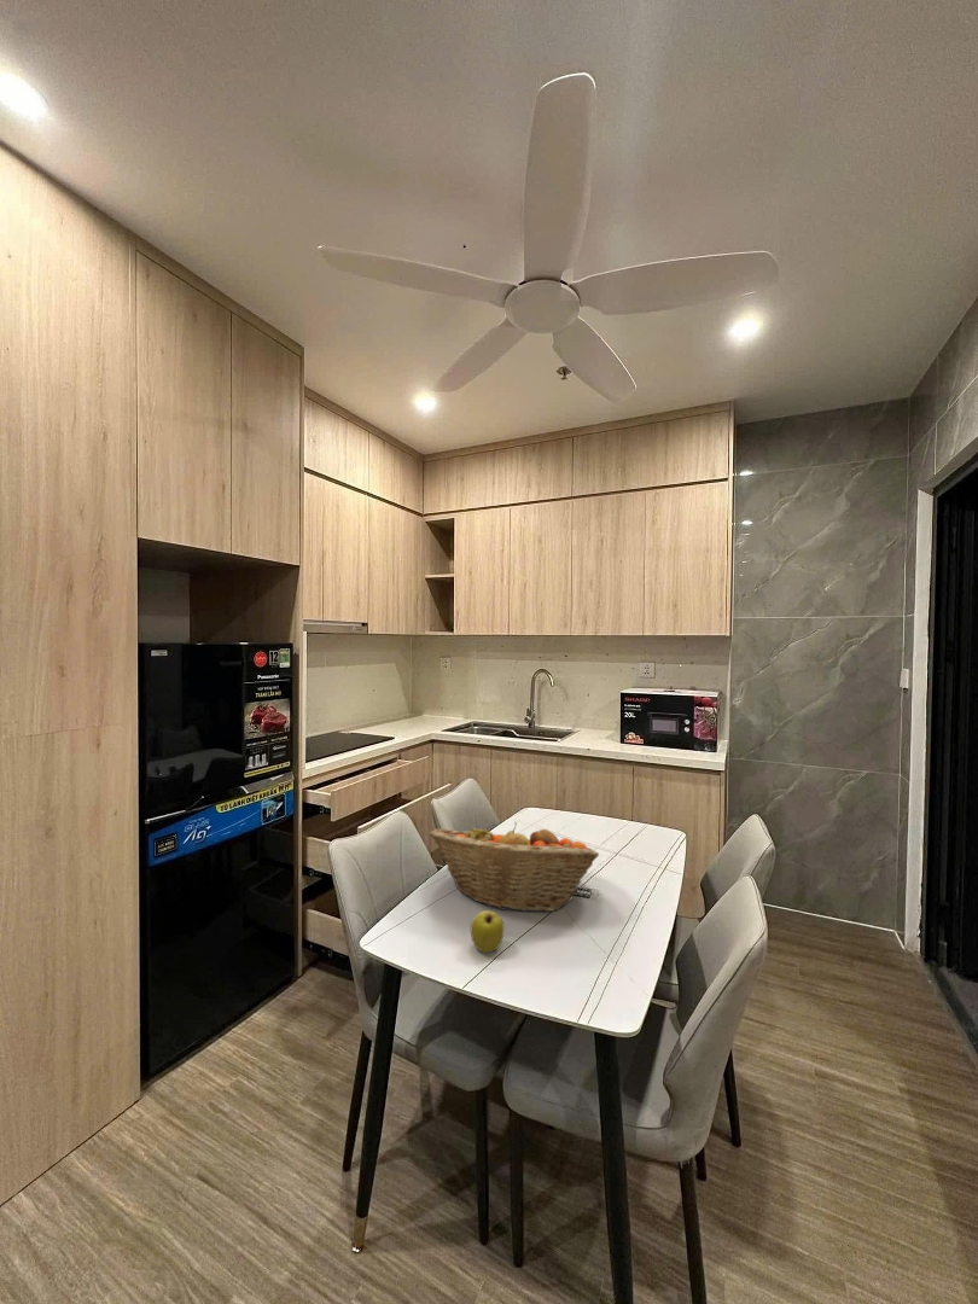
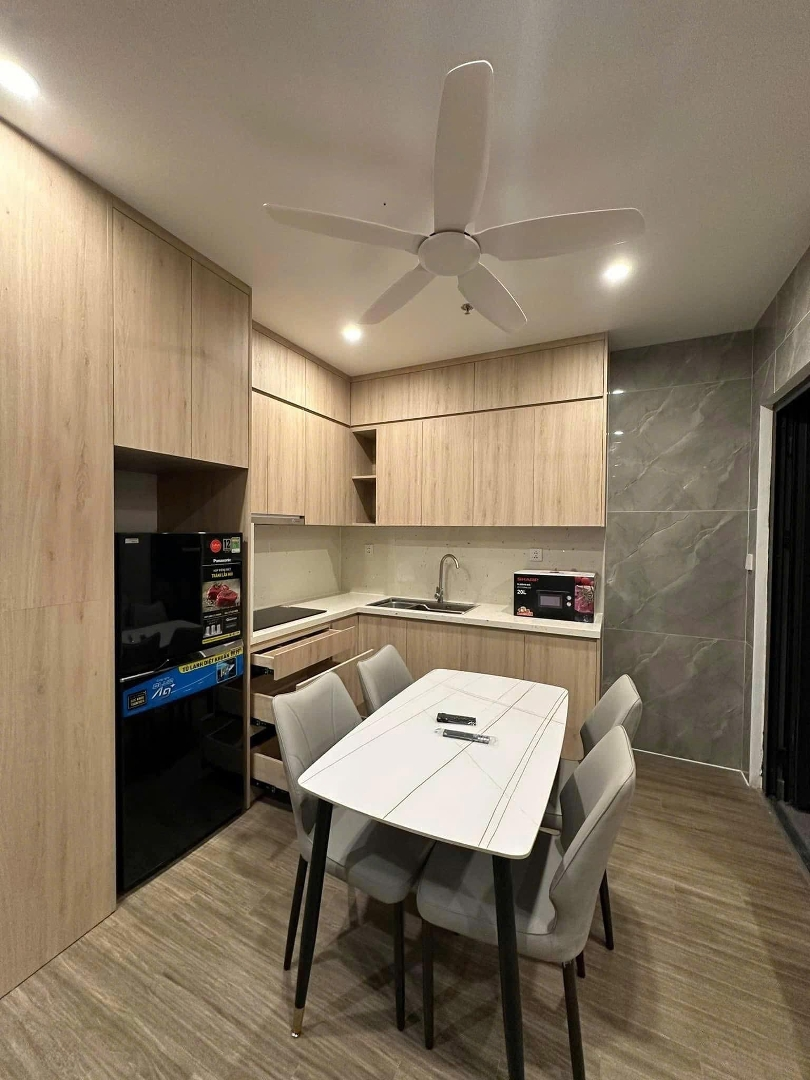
- fruit basket [429,821,600,913]
- apple [470,907,506,954]
